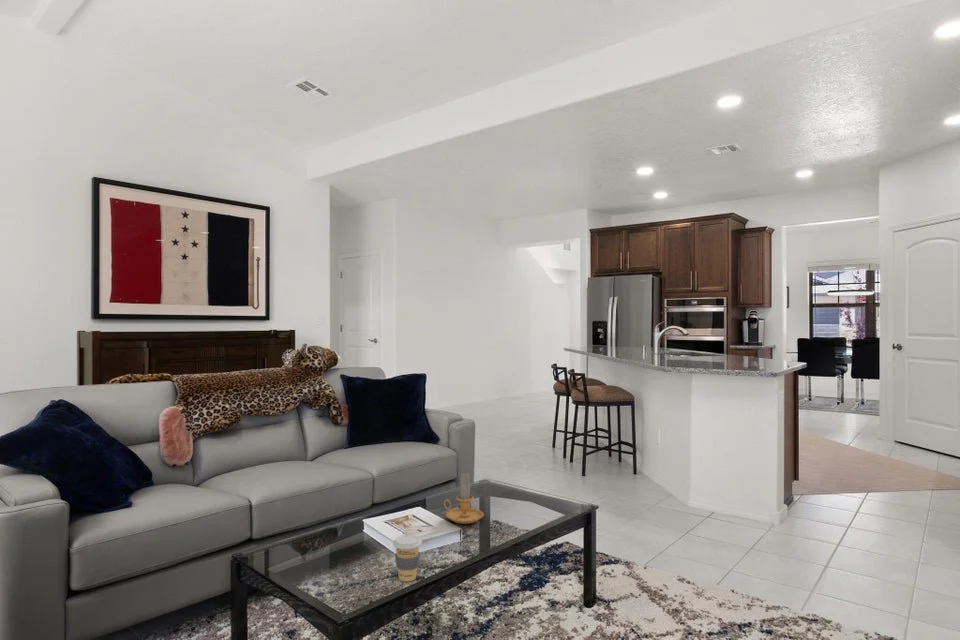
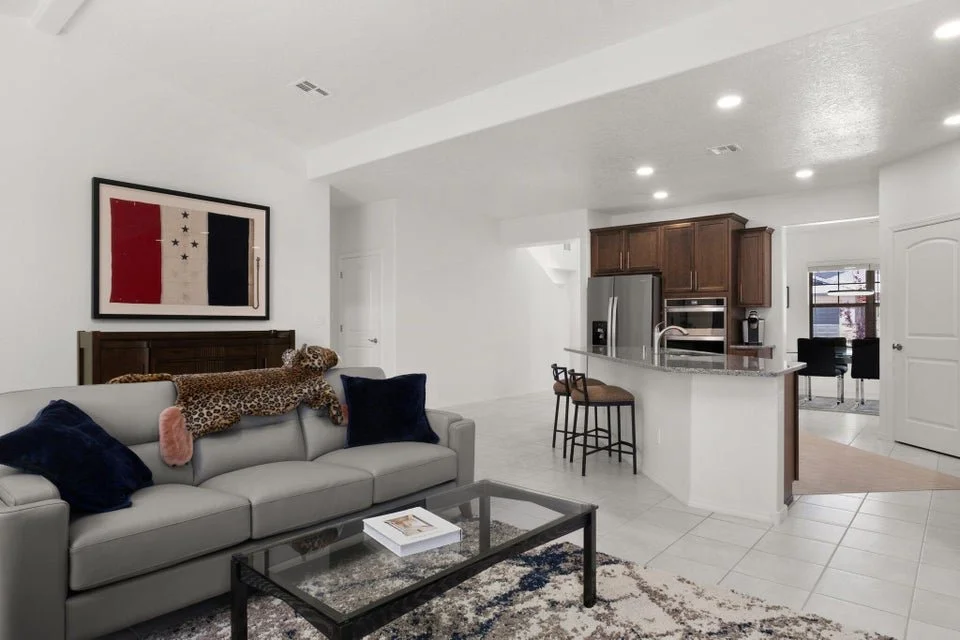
- candle [443,472,485,525]
- coffee cup [392,534,423,583]
